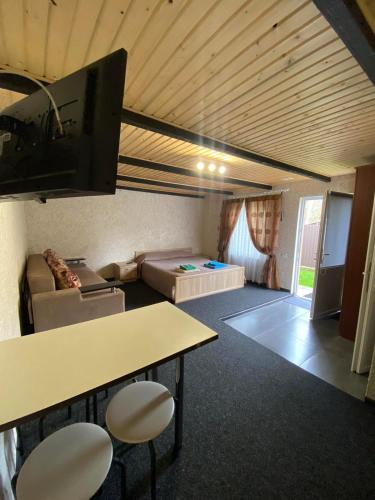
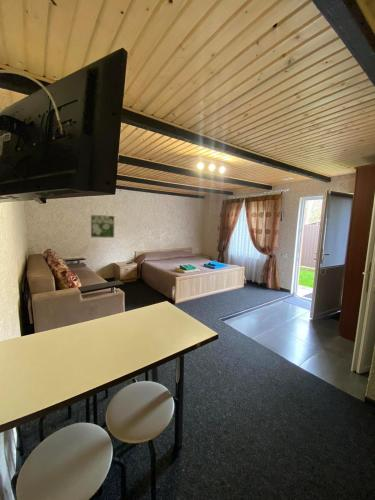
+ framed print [90,214,115,239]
